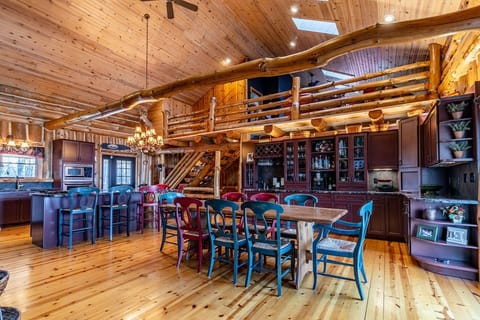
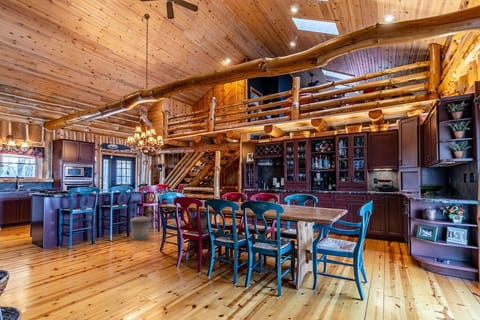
+ trash can [129,215,152,241]
